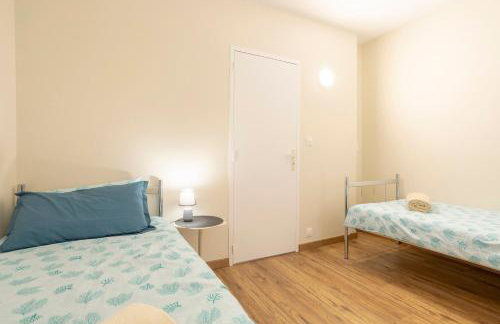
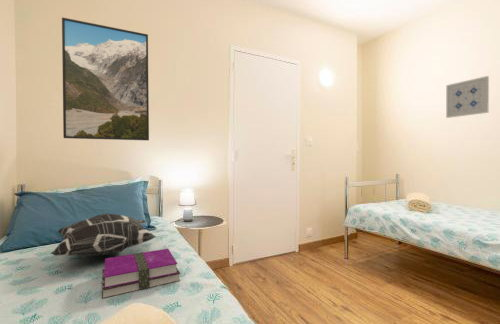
+ hardback book [101,248,181,300]
+ decorative pillow [49,212,157,257]
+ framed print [61,16,150,141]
+ wall art [445,75,490,119]
